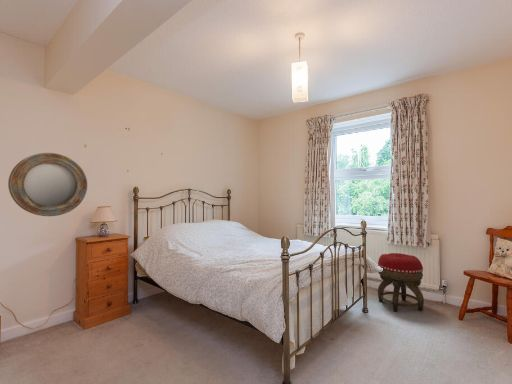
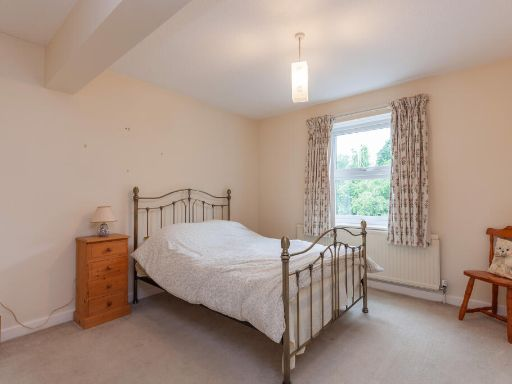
- footstool [377,252,425,313]
- home mirror [7,152,88,217]
